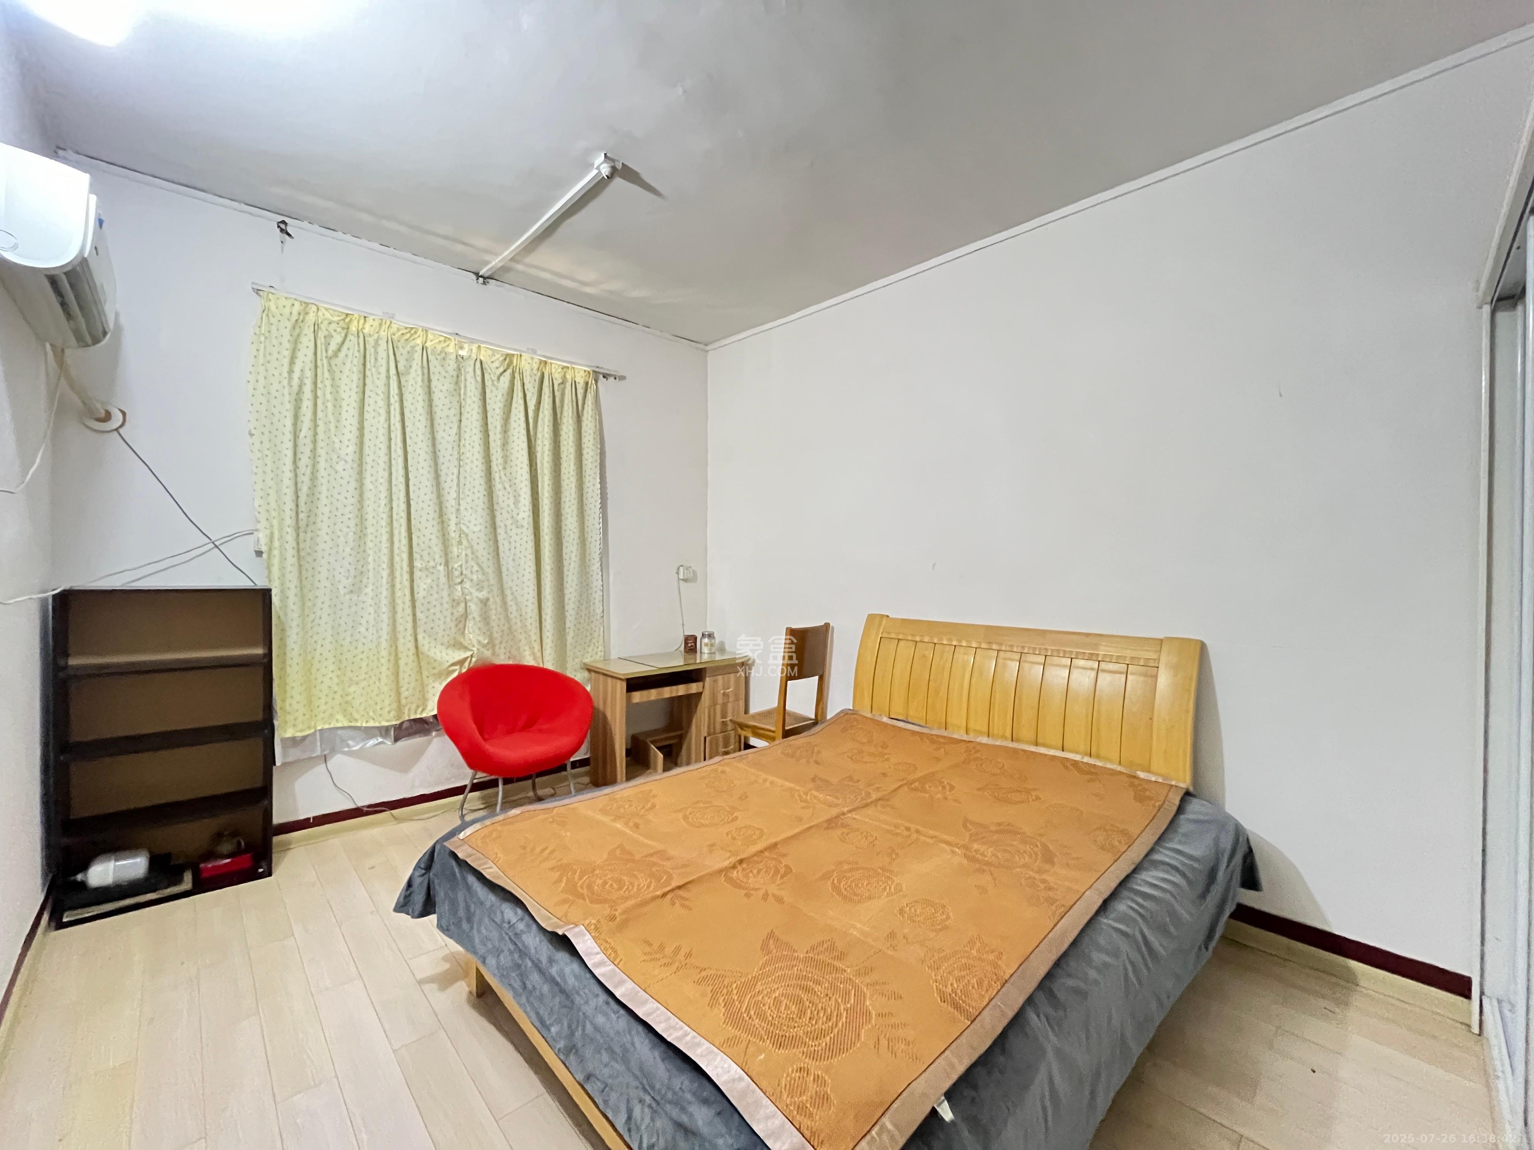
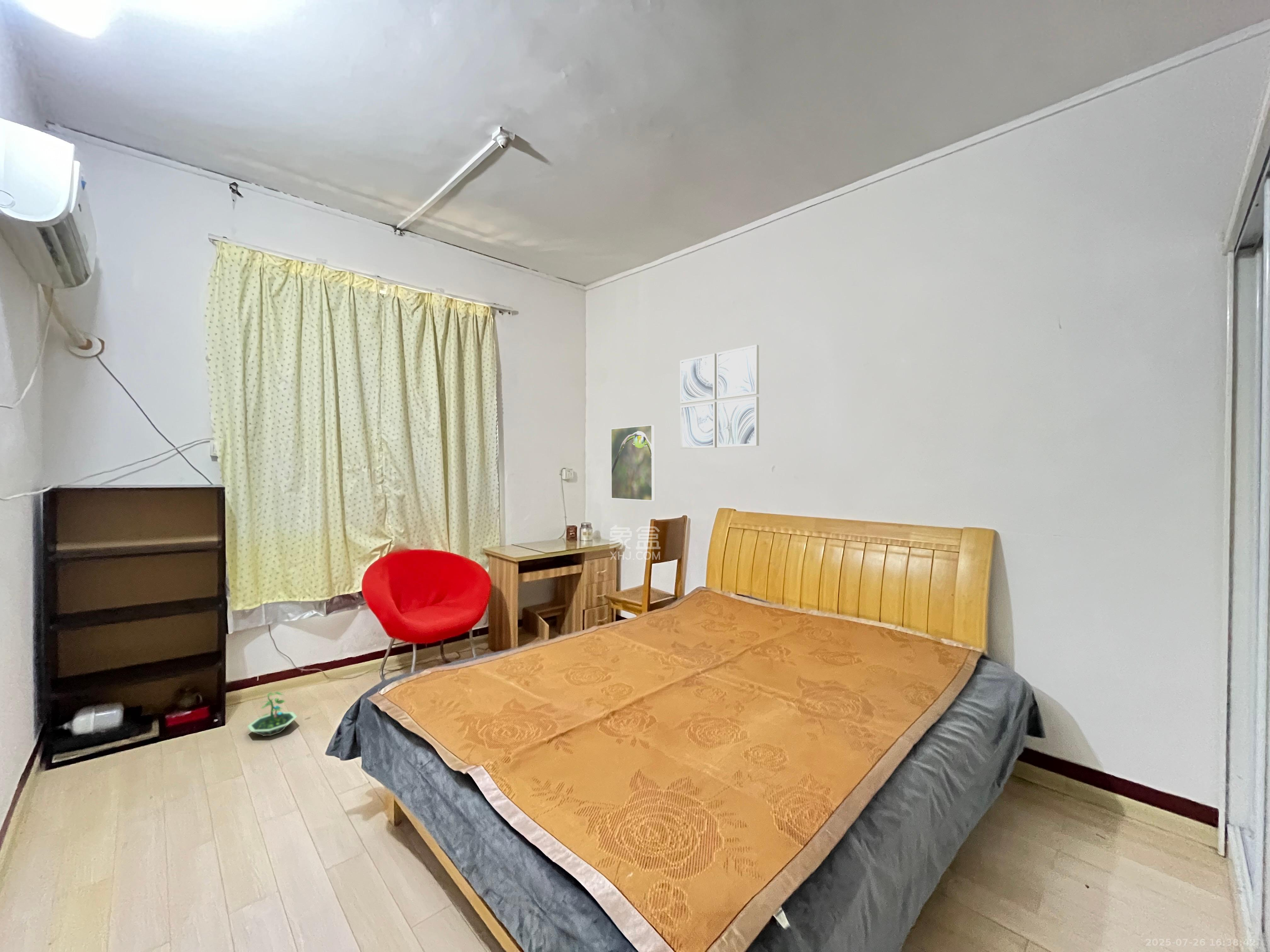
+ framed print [610,424,655,501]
+ terrarium [247,691,298,736]
+ wall art [680,344,759,449]
